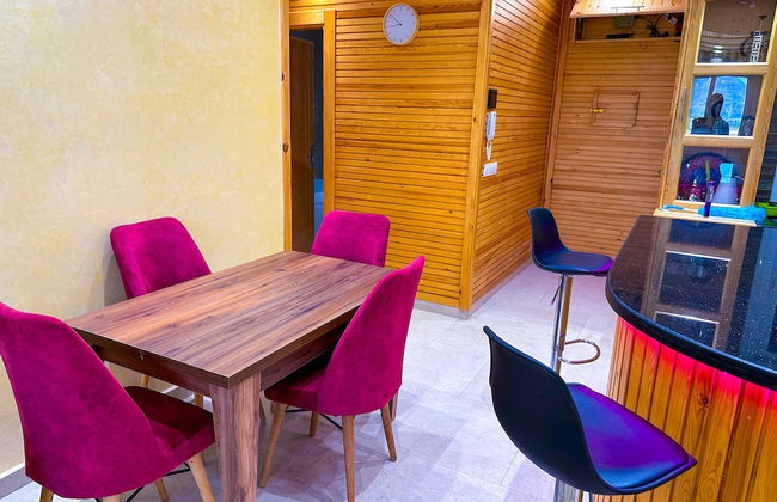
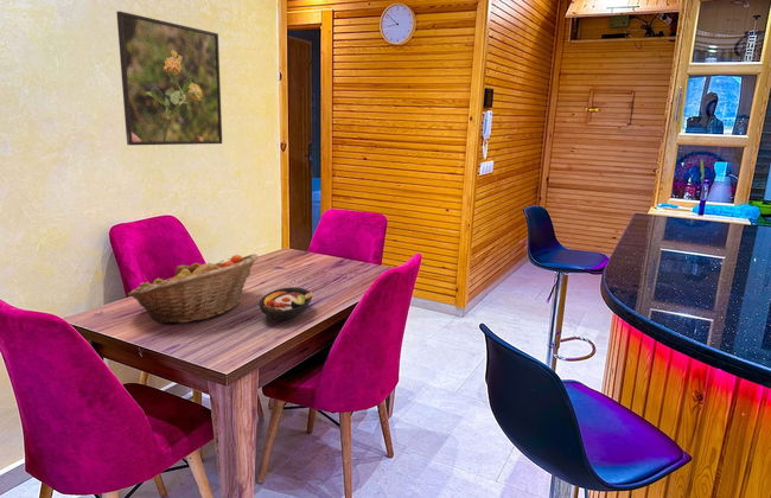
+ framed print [115,9,223,146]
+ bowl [259,286,314,321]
+ fruit basket [127,254,260,325]
